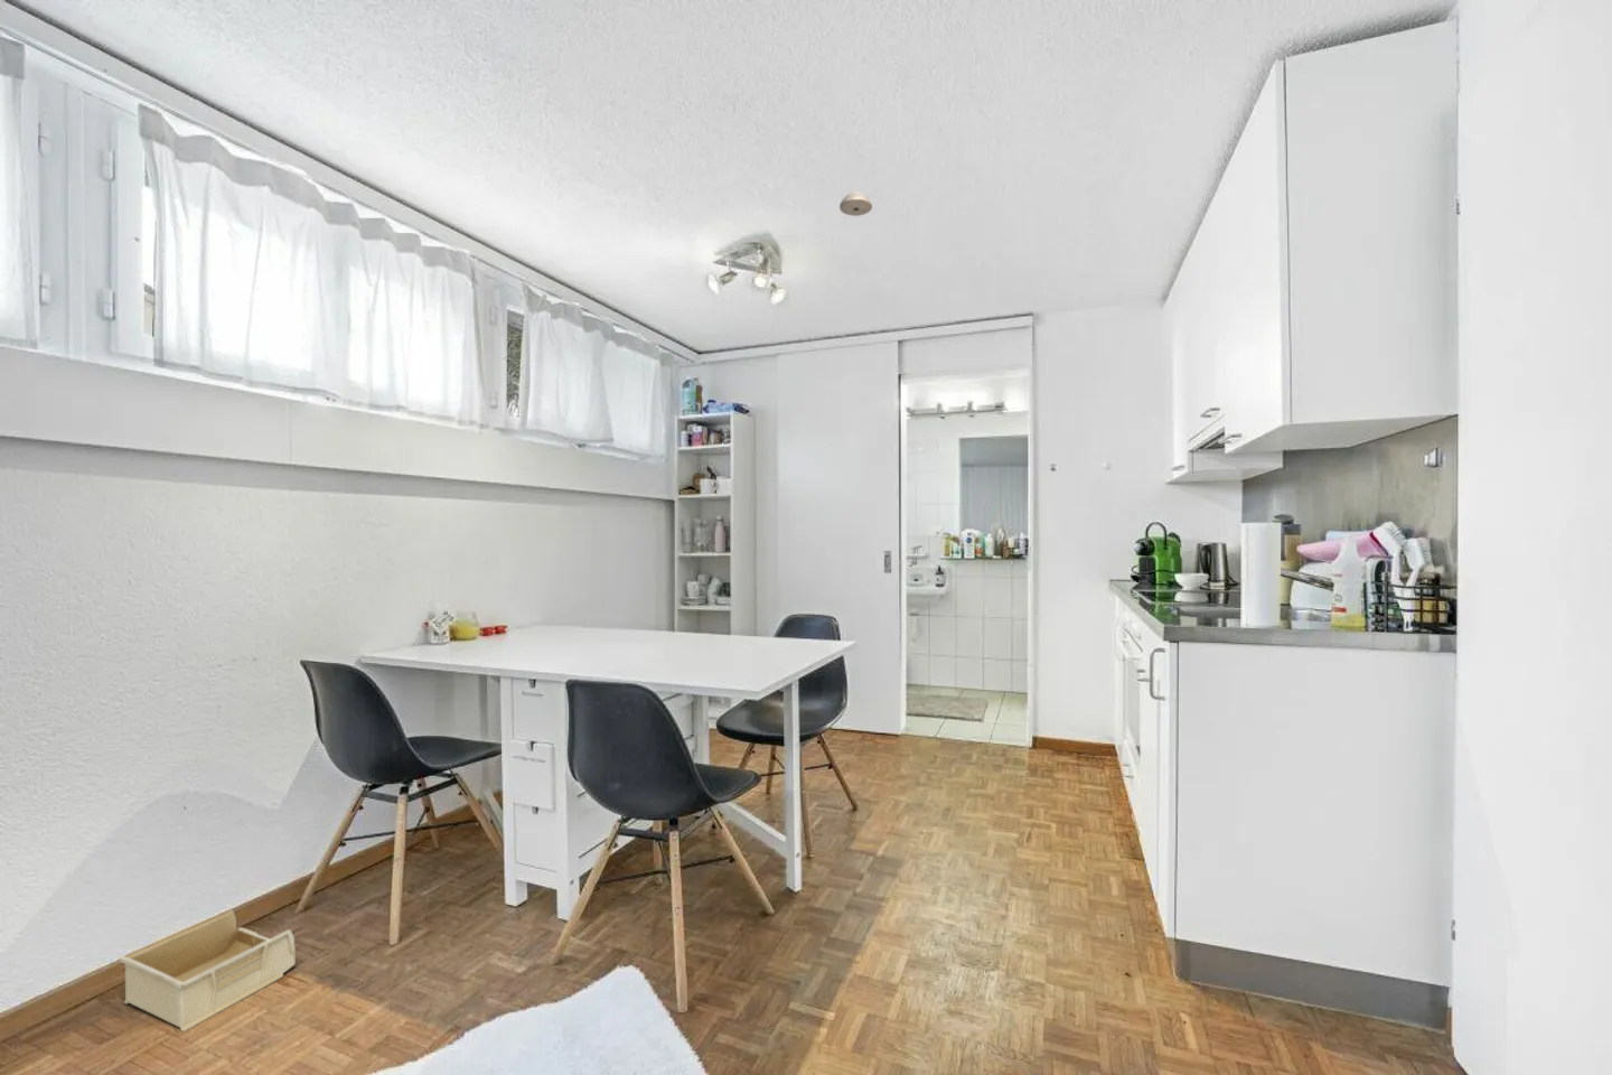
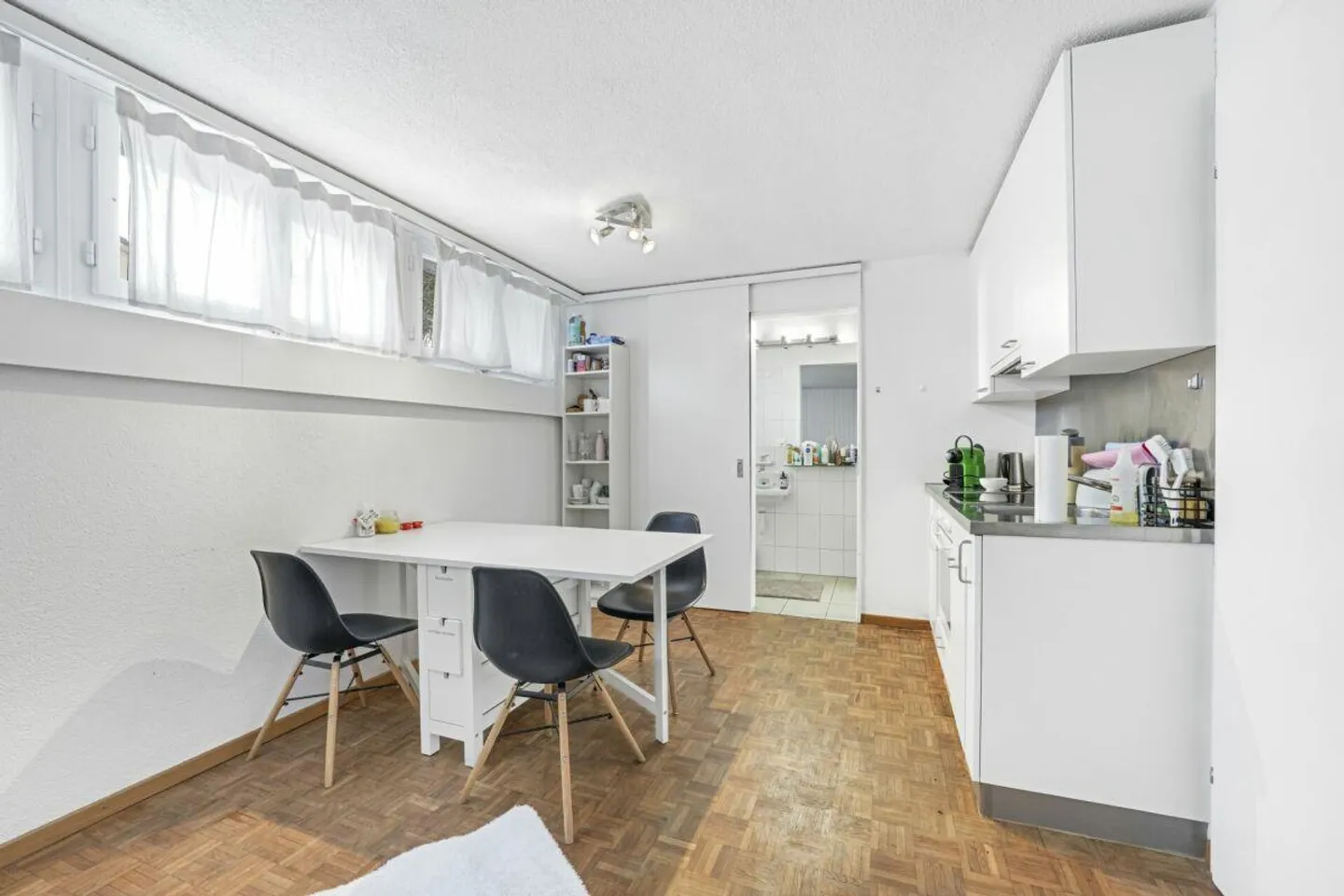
- storage bin [119,908,296,1033]
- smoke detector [838,191,873,217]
